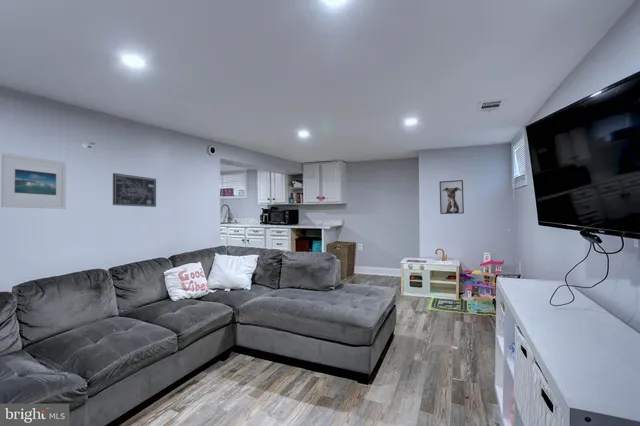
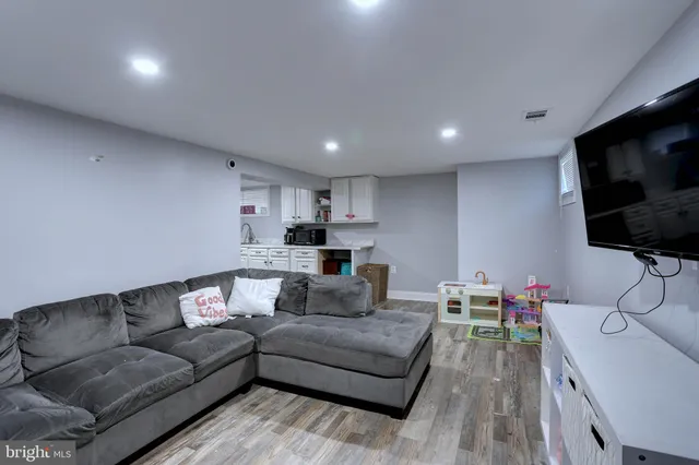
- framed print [439,179,465,215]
- wall art [112,172,157,208]
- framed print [0,152,67,210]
